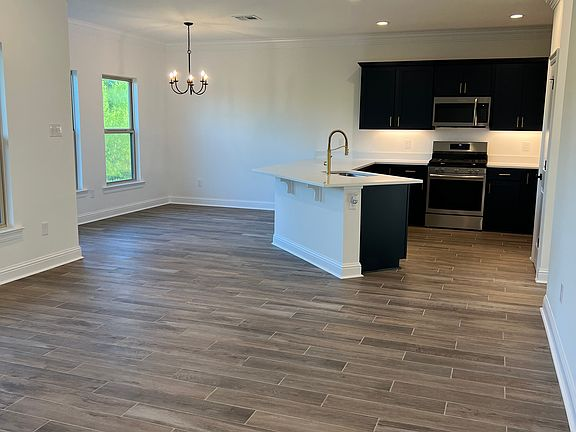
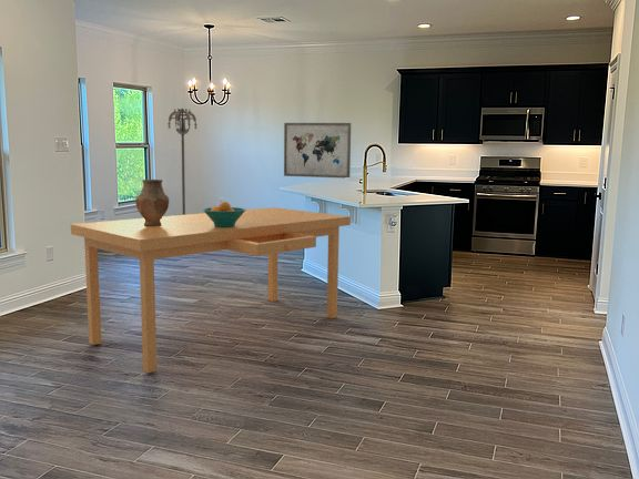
+ fruit bowl [202,201,246,227]
+ floor lamp [166,108,199,215]
+ vase [134,179,170,226]
+ desk [70,206,352,374]
+ wall art [283,122,352,179]
